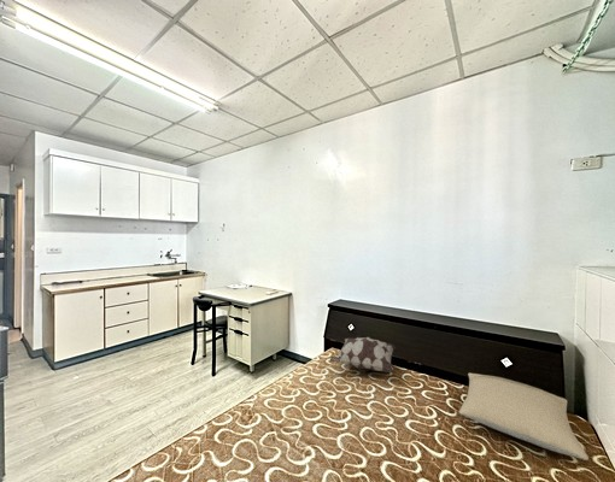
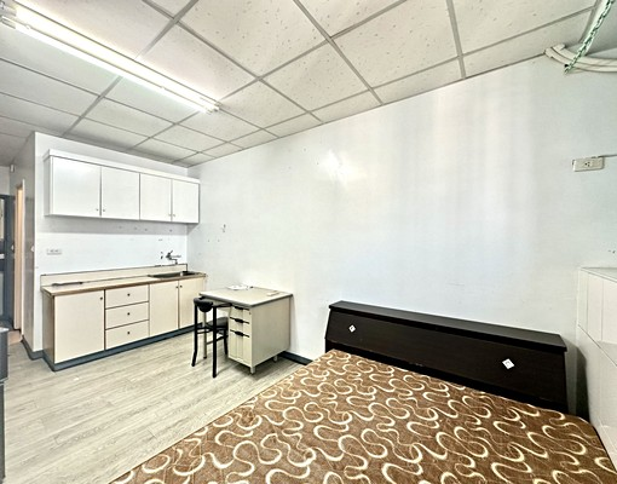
- decorative pillow [329,336,397,372]
- pillow [458,372,590,462]
